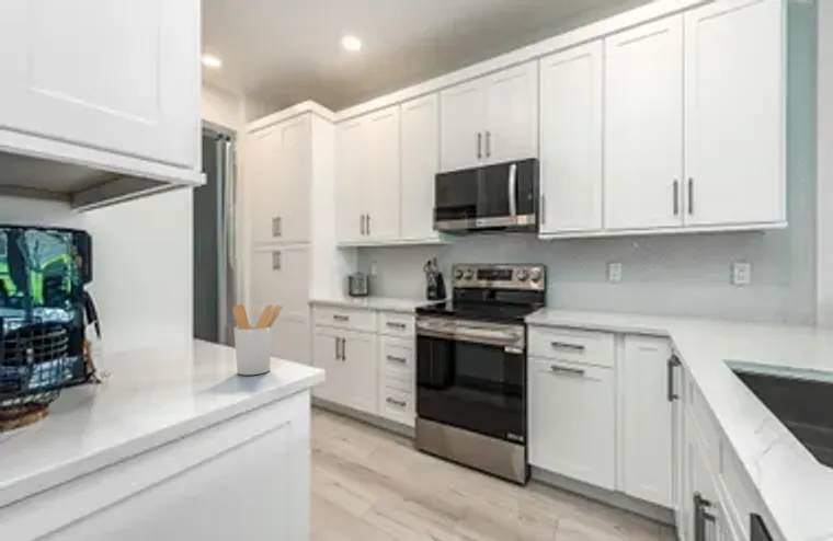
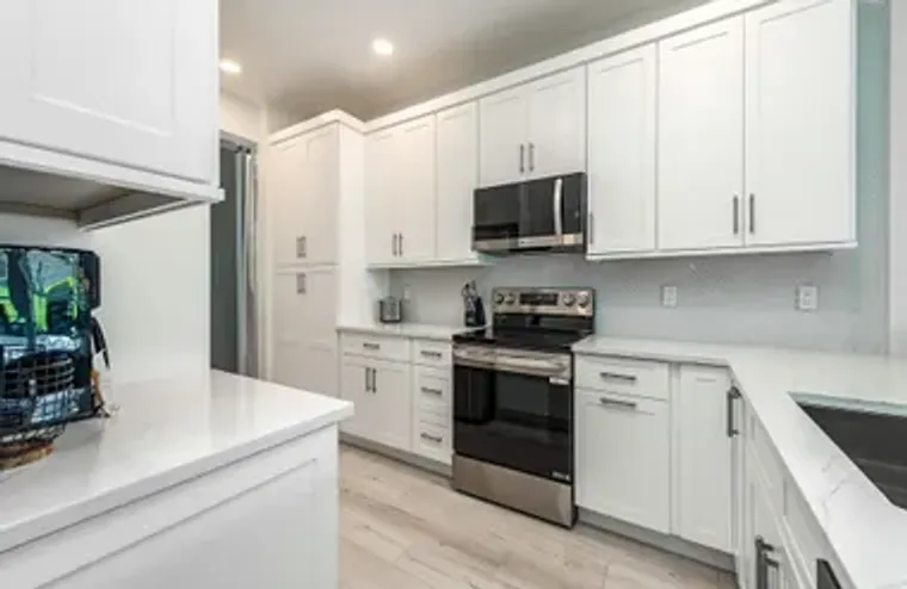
- utensil holder [231,303,284,376]
